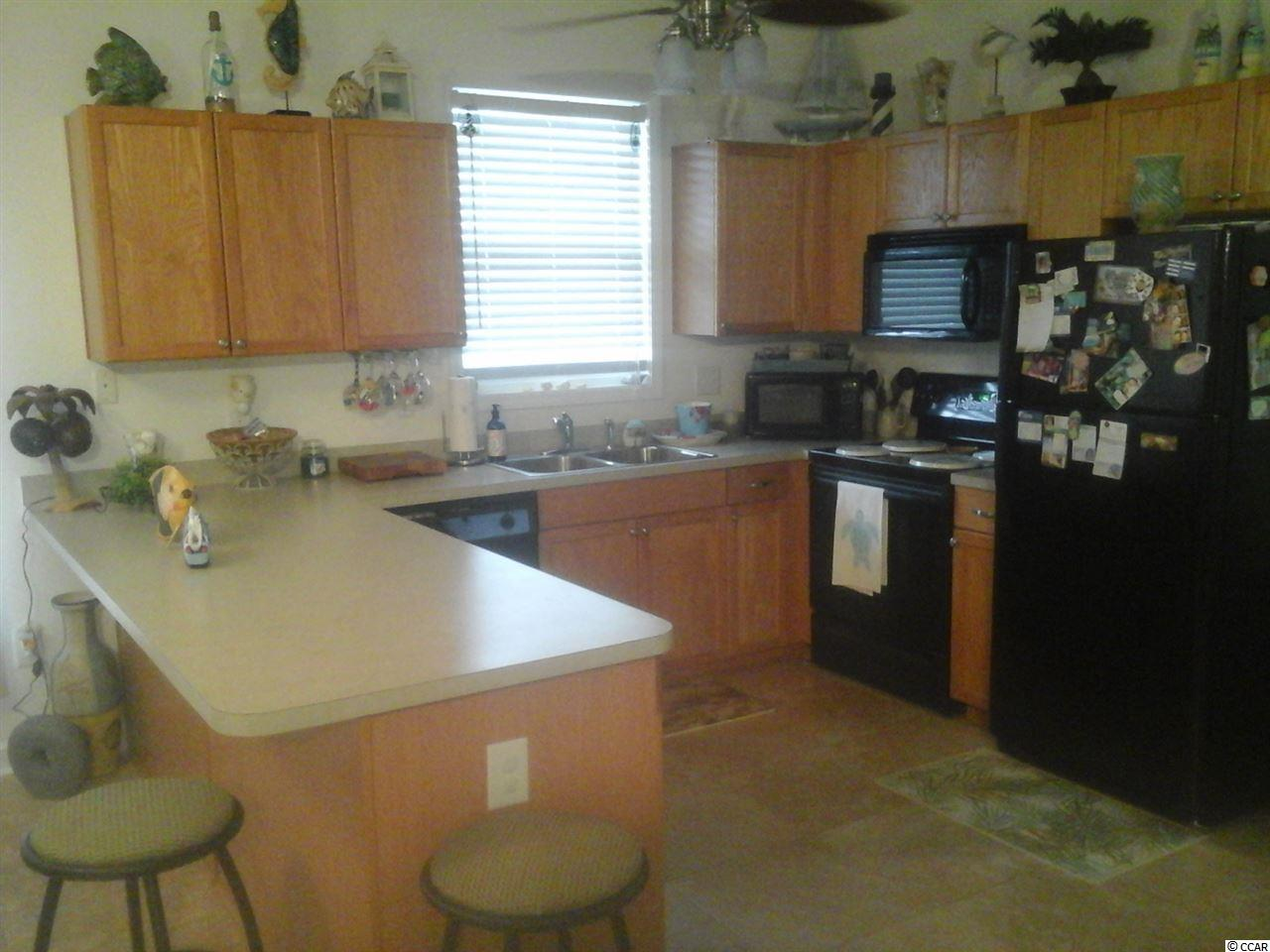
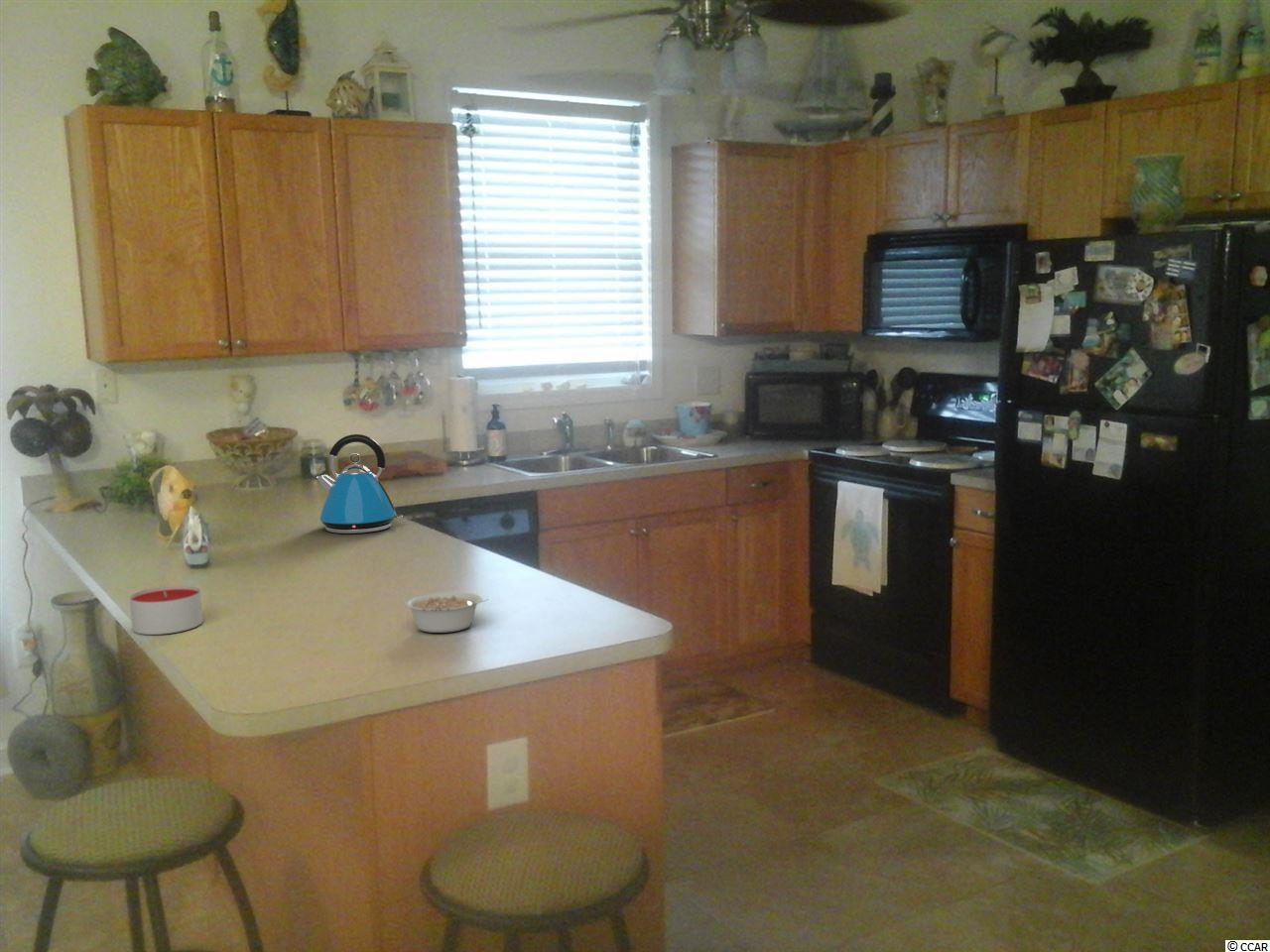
+ candle [129,585,203,636]
+ legume [403,591,488,634]
+ kettle [316,433,404,535]
